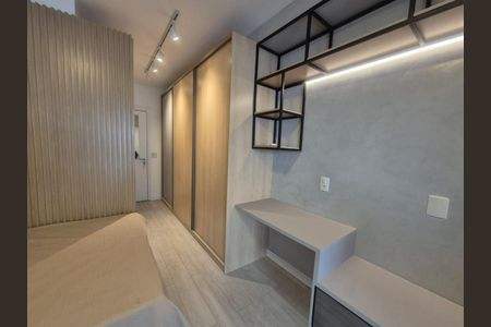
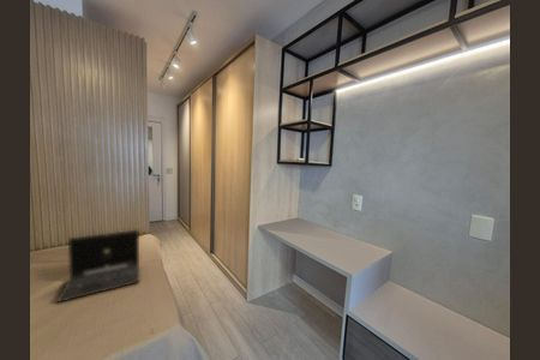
+ laptop [56,229,140,304]
